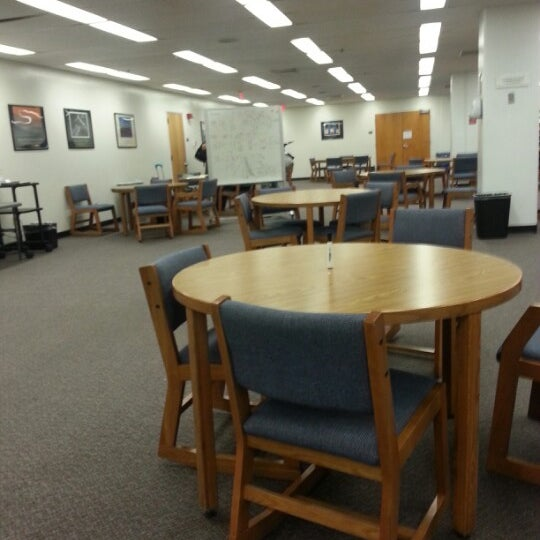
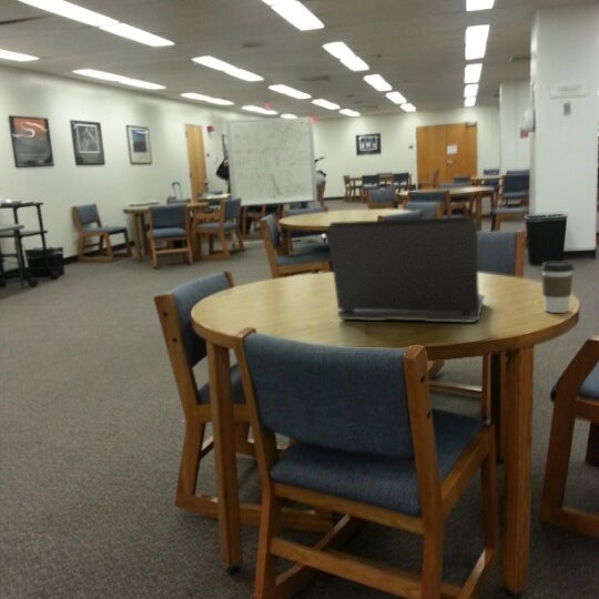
+ laptop computer [326,216,486,324]
+ coffee cup [540,260,575,314]
